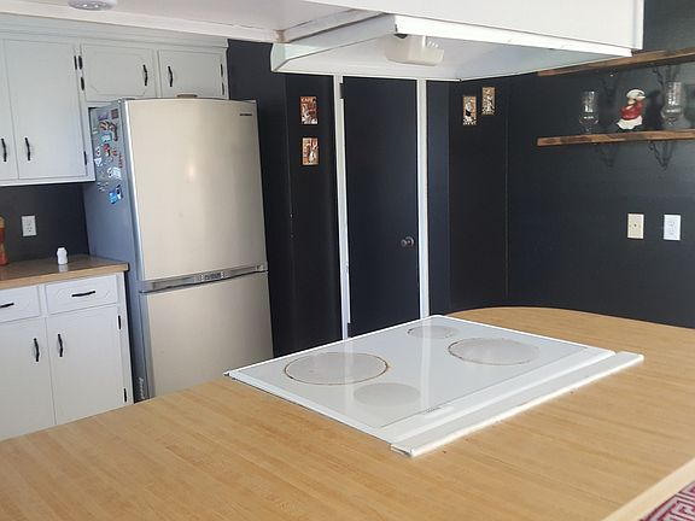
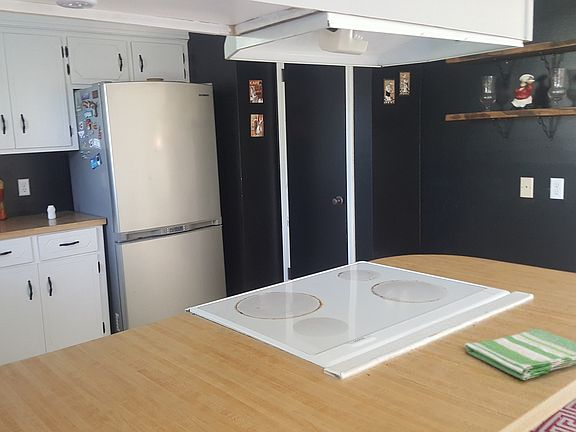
+ dish towel [464,328,576,381]
